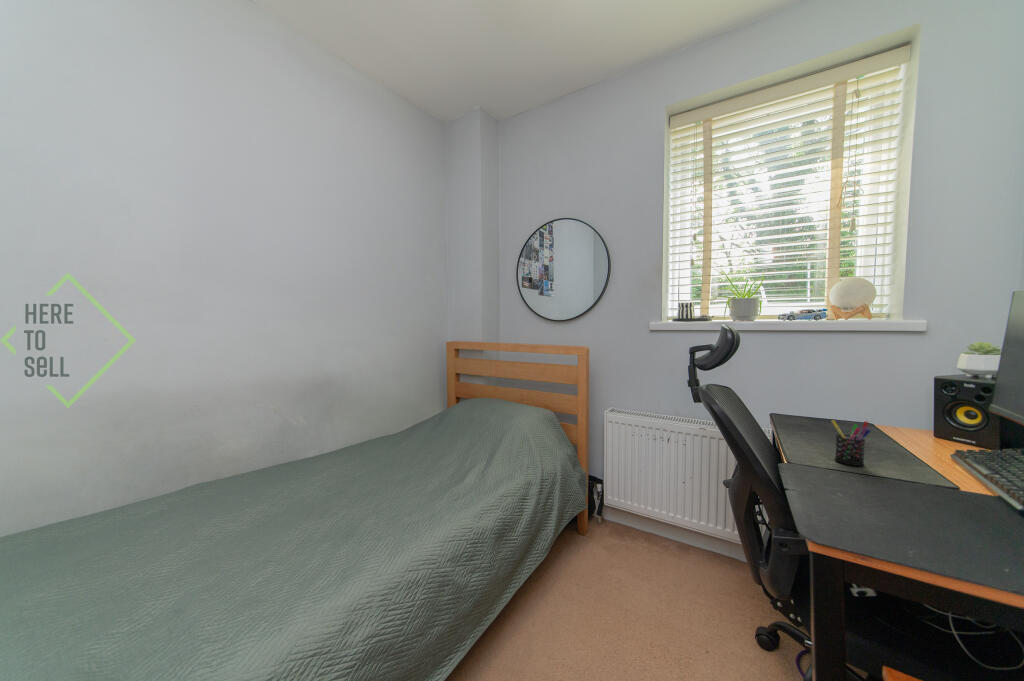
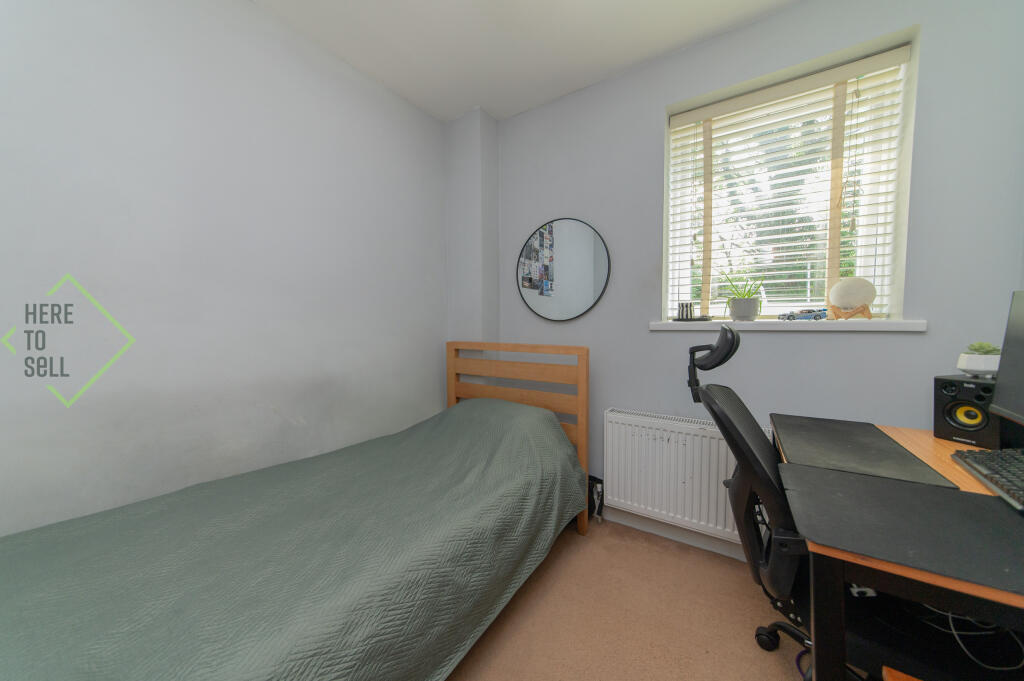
- pen holder [830,419,871,467]
